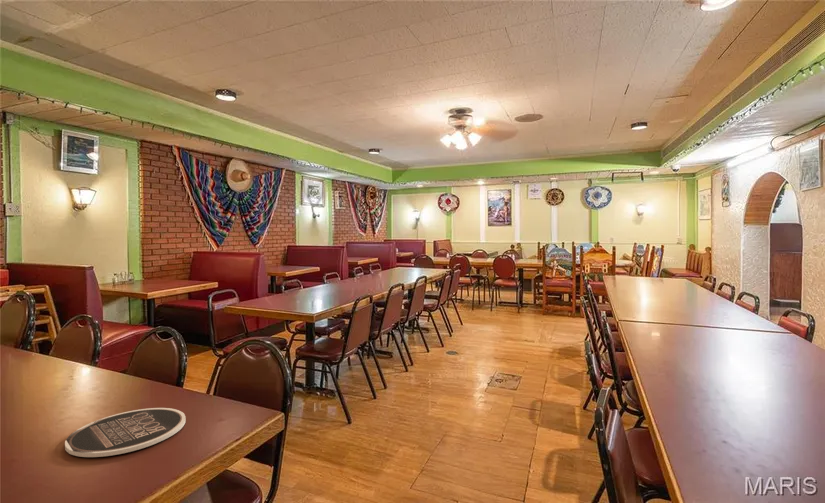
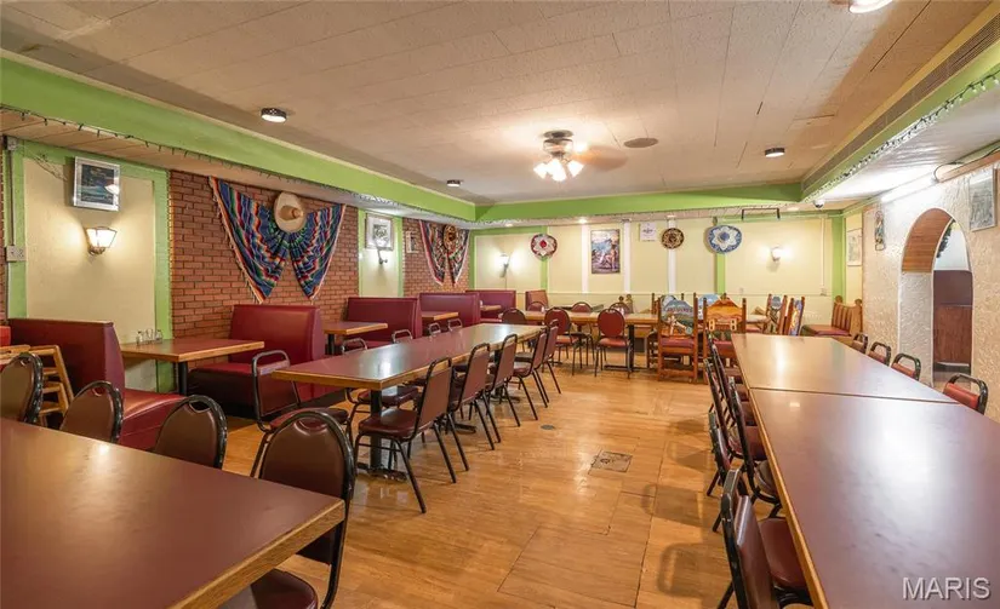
- plate [64,407,187,458]
